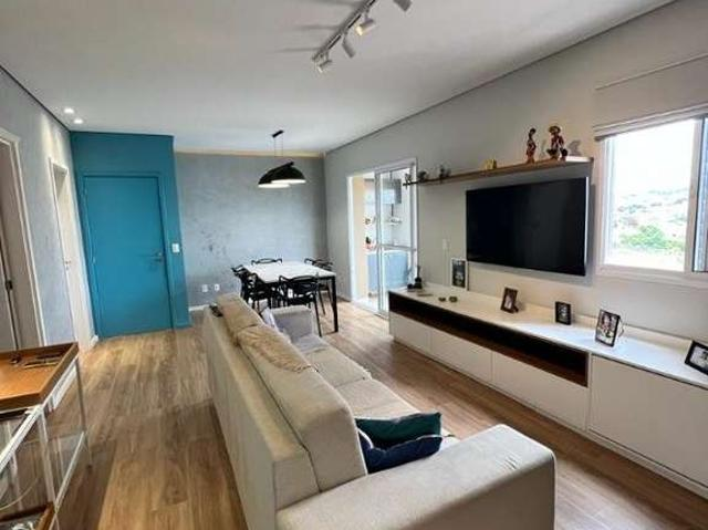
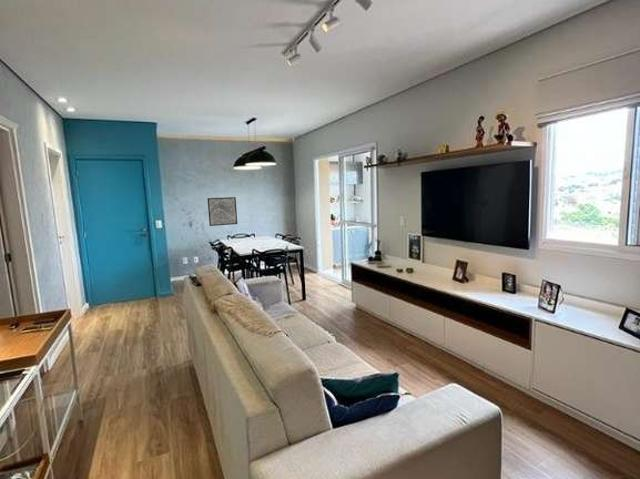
+ wall art [206,196,238,227]
